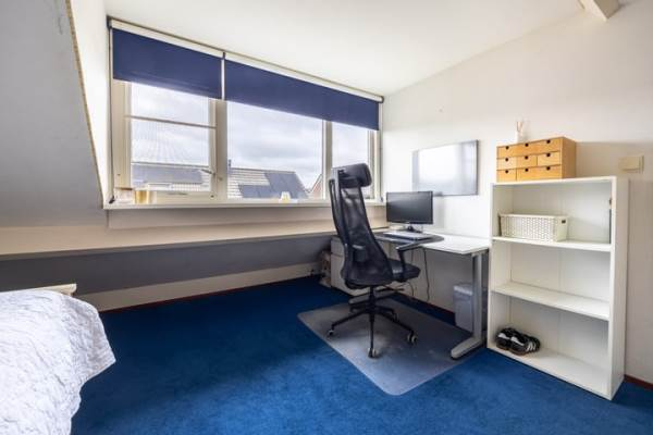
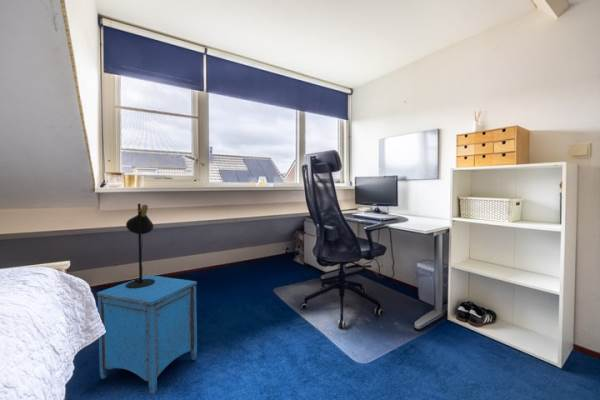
+ nightstand [96,274,198,396]
+ table lamp [125,203,155,288]
